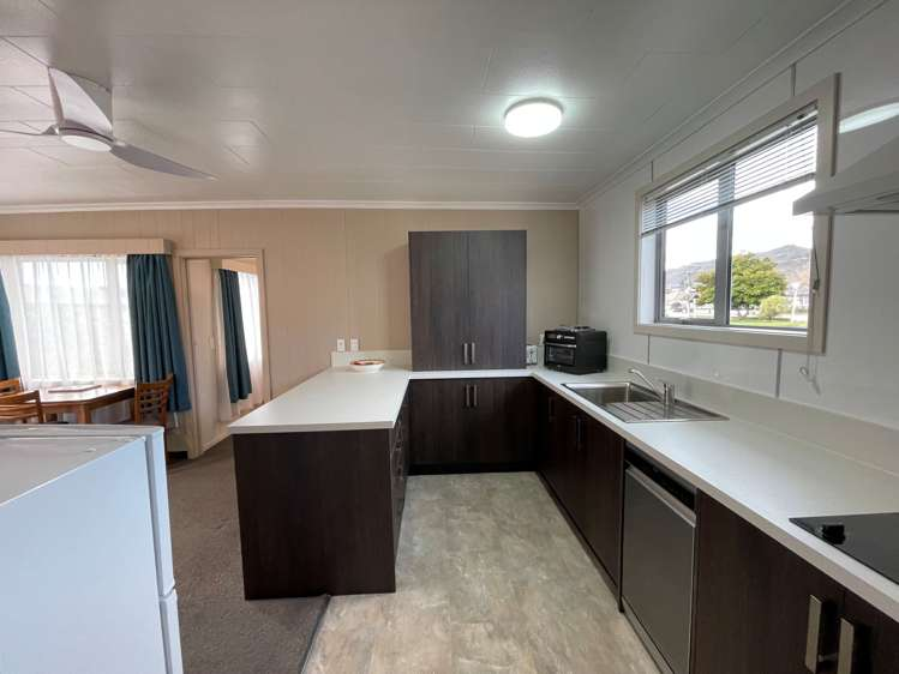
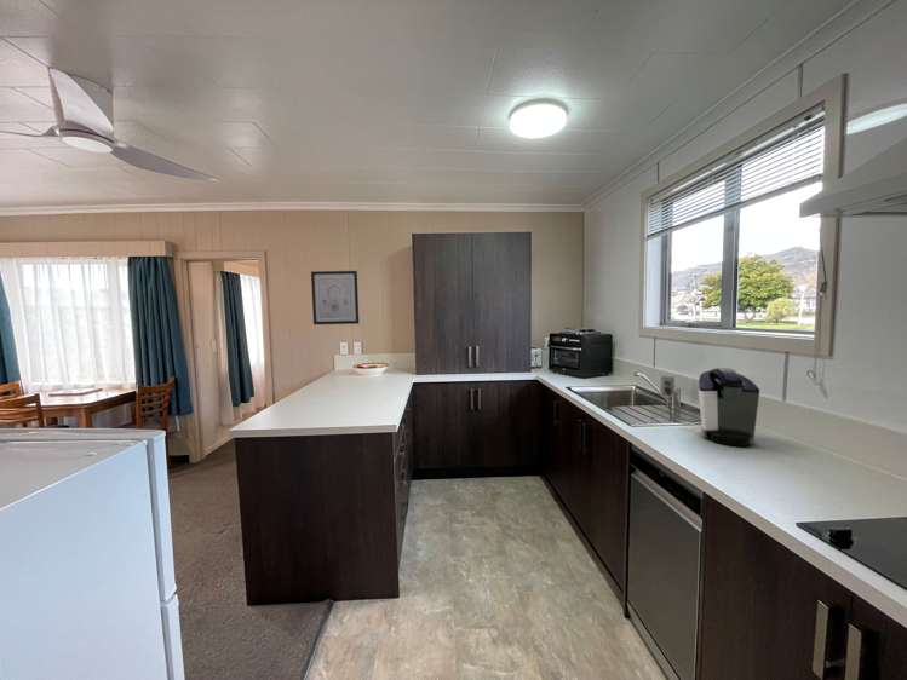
+ coffee maker [659,367,760,448]
+ wall art [310,270,360,325]
